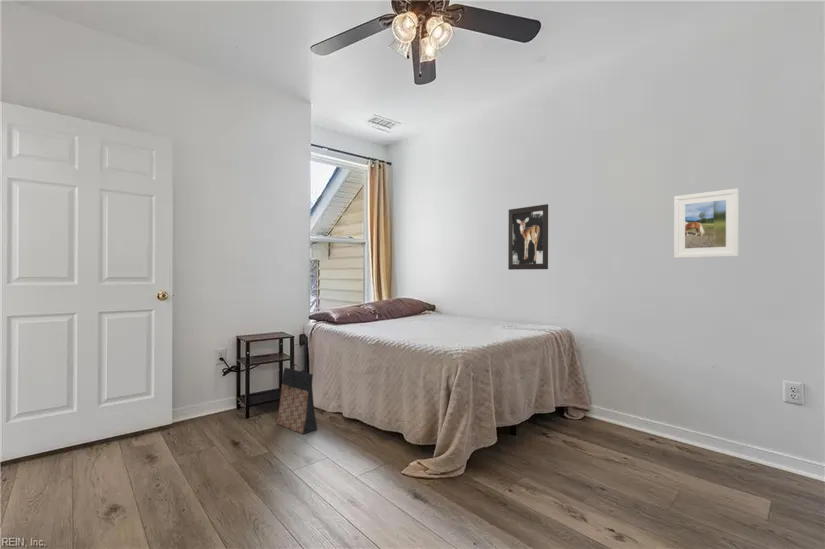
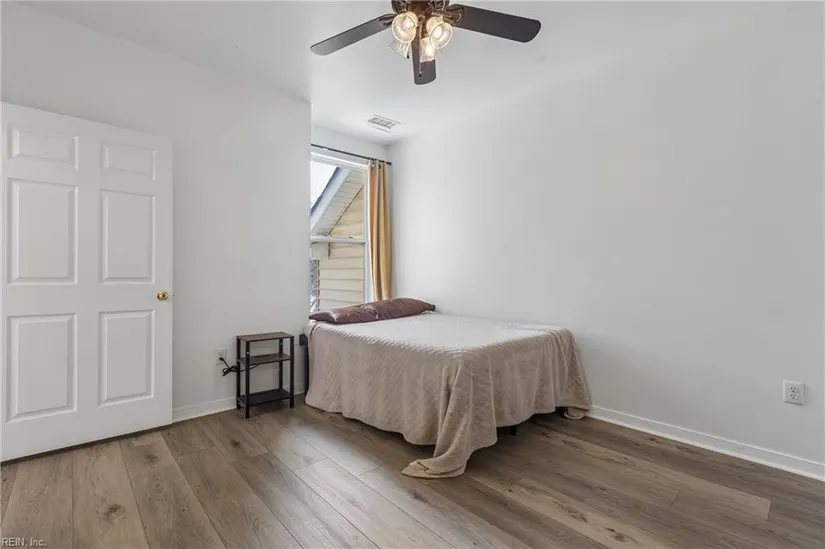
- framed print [673,187,740,259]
- bag [276,363,318,435]
- wall art [507,203,549,271]
